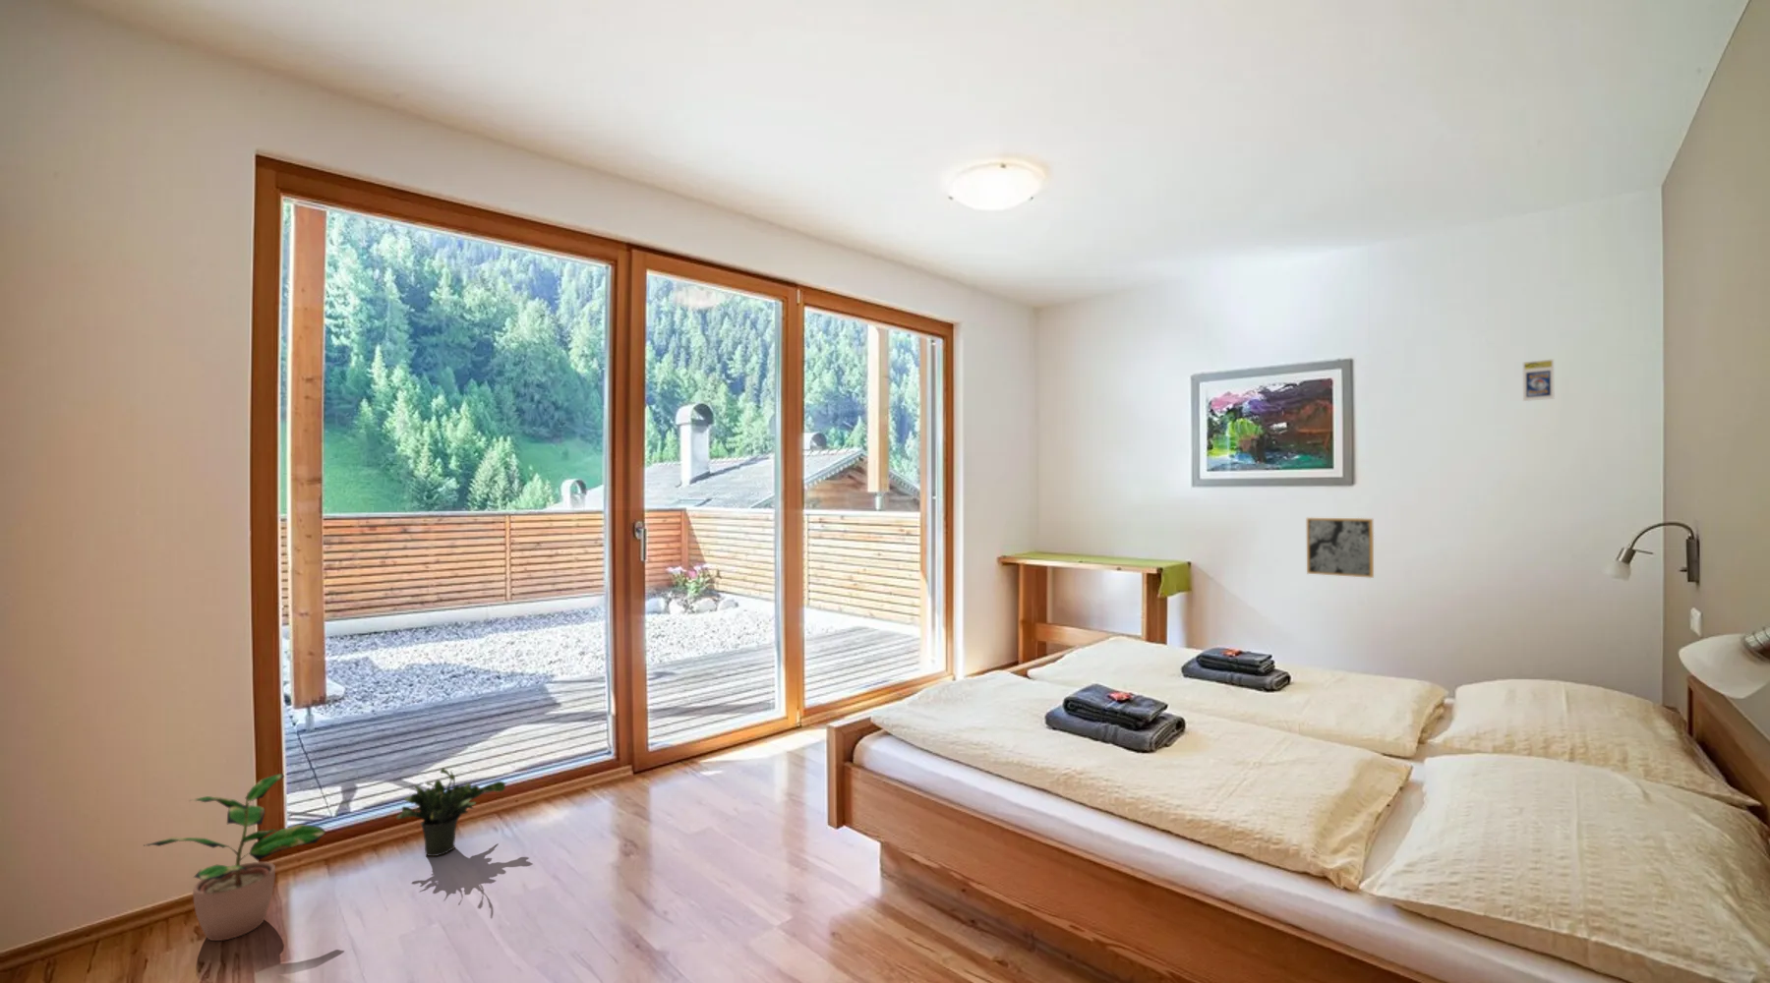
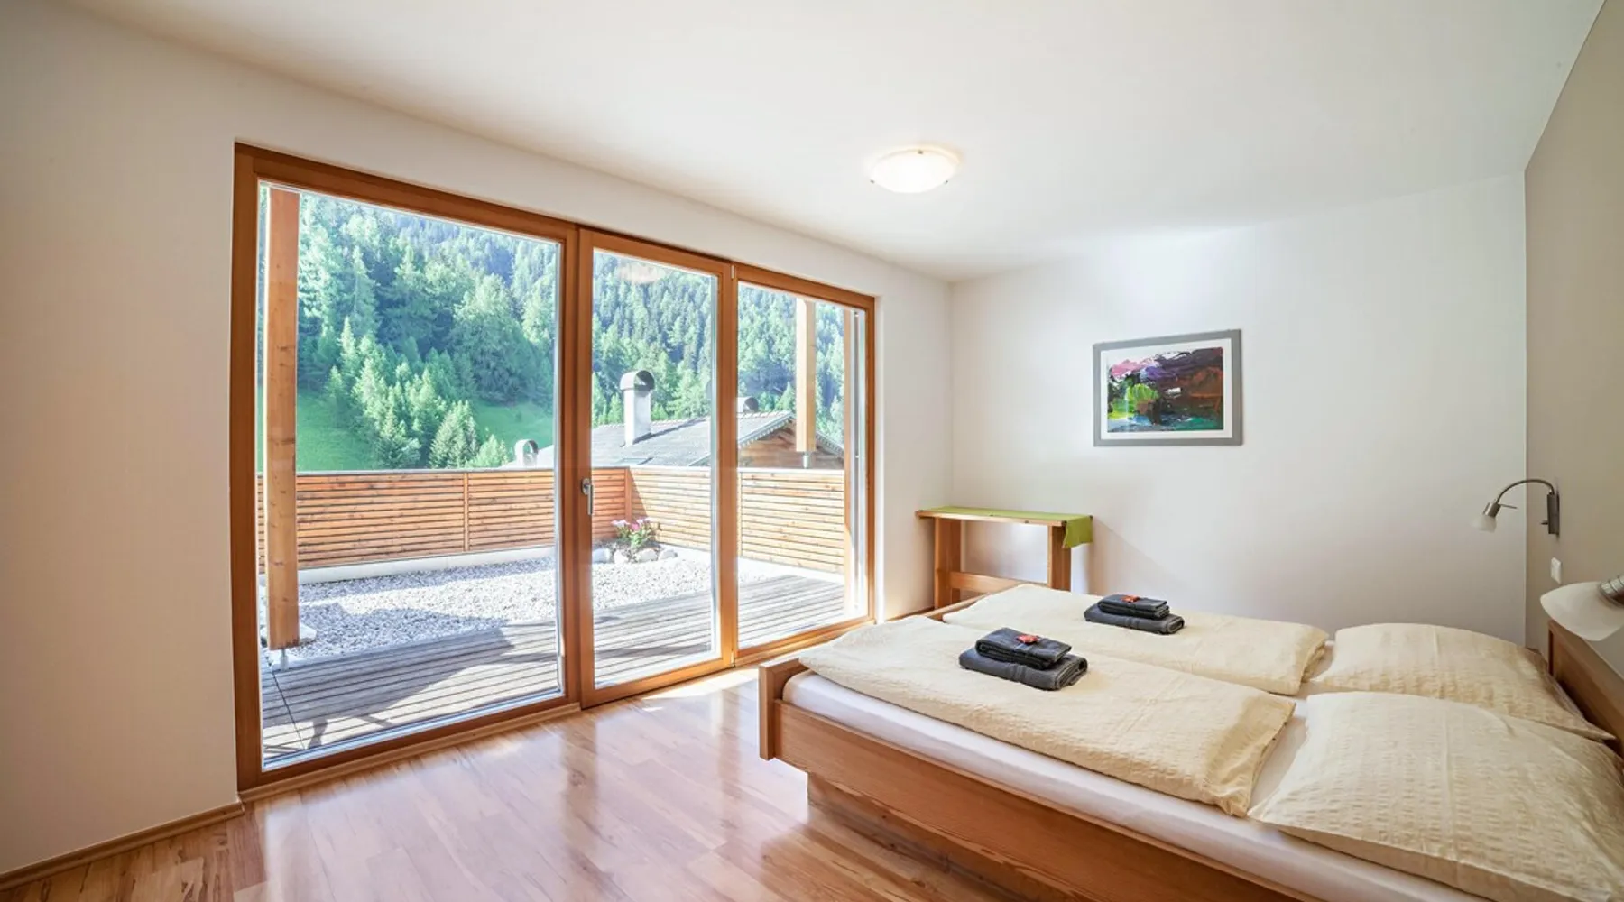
- potted plant [142,772,327,942]
- potted plant [396,766,506,857]
- wall art [1306,517,1374,579]
- trading card display case [1522,358,1556,402]
